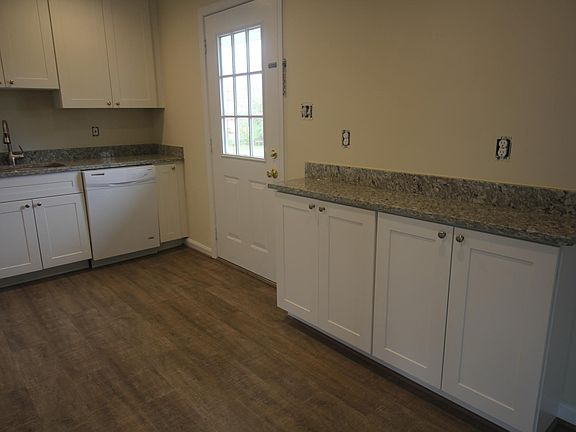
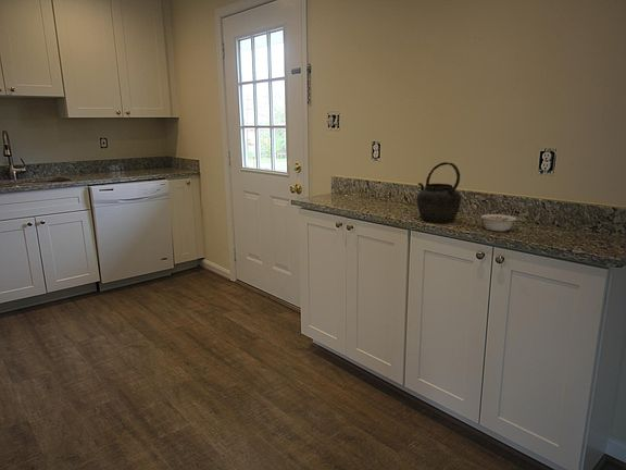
+ kettle [416,161,462,224]
+ legume [479,213,517,233]
